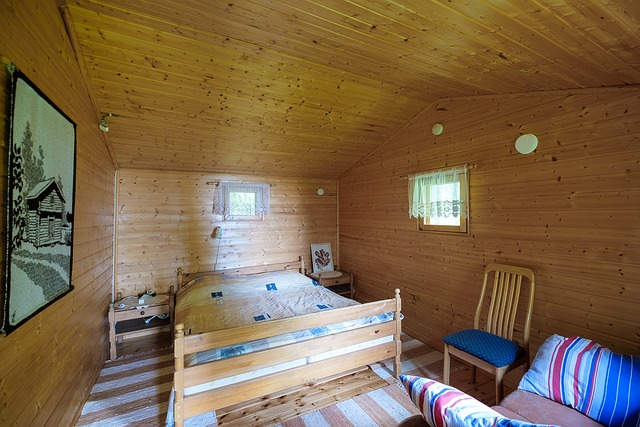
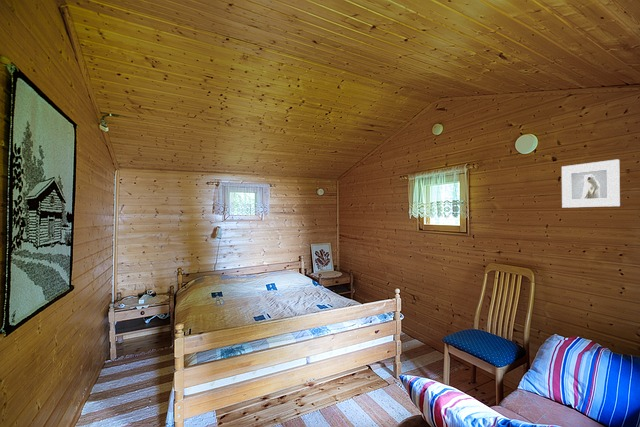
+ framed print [561,158,621,209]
